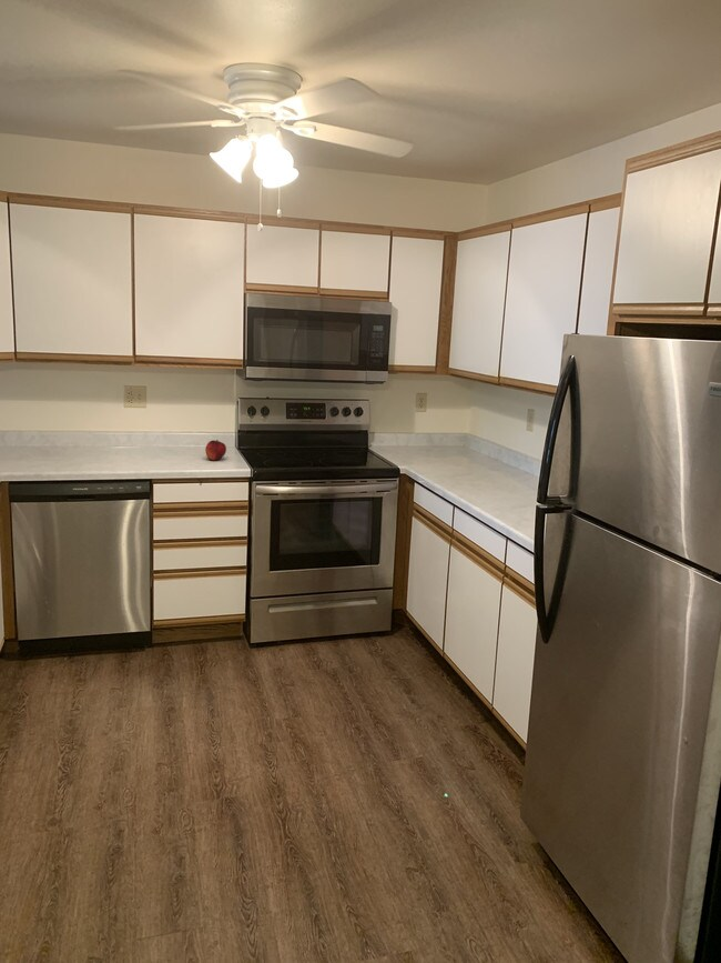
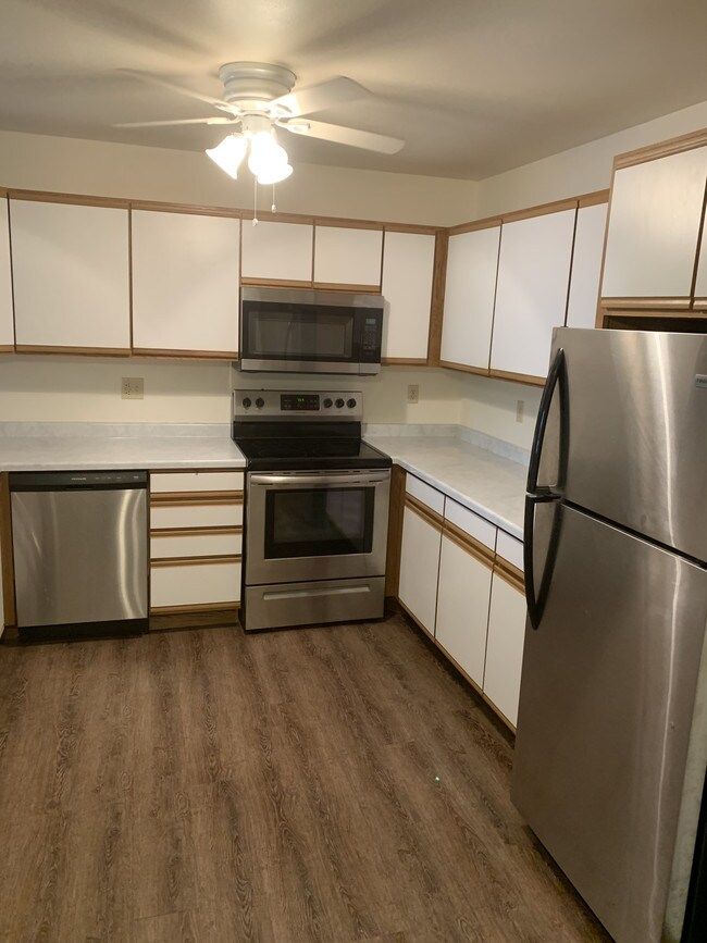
- fruit [204,439,227,462]
